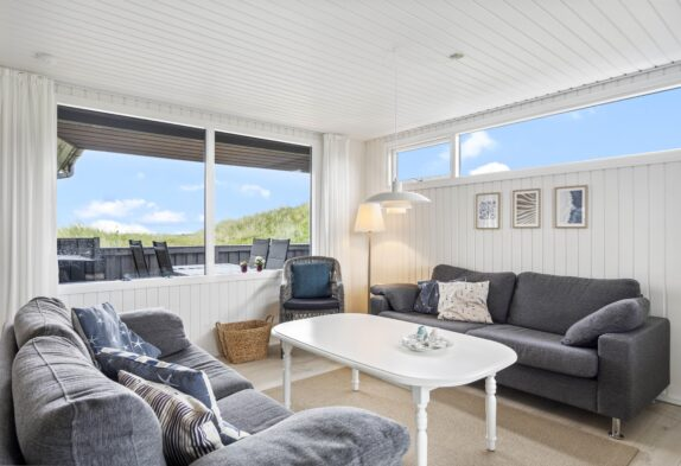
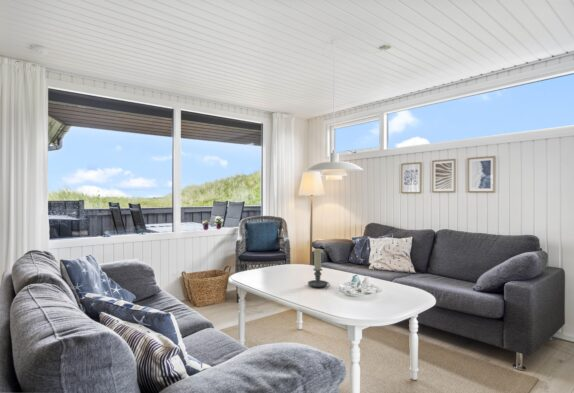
+ candle holder [307,248,331,289]
